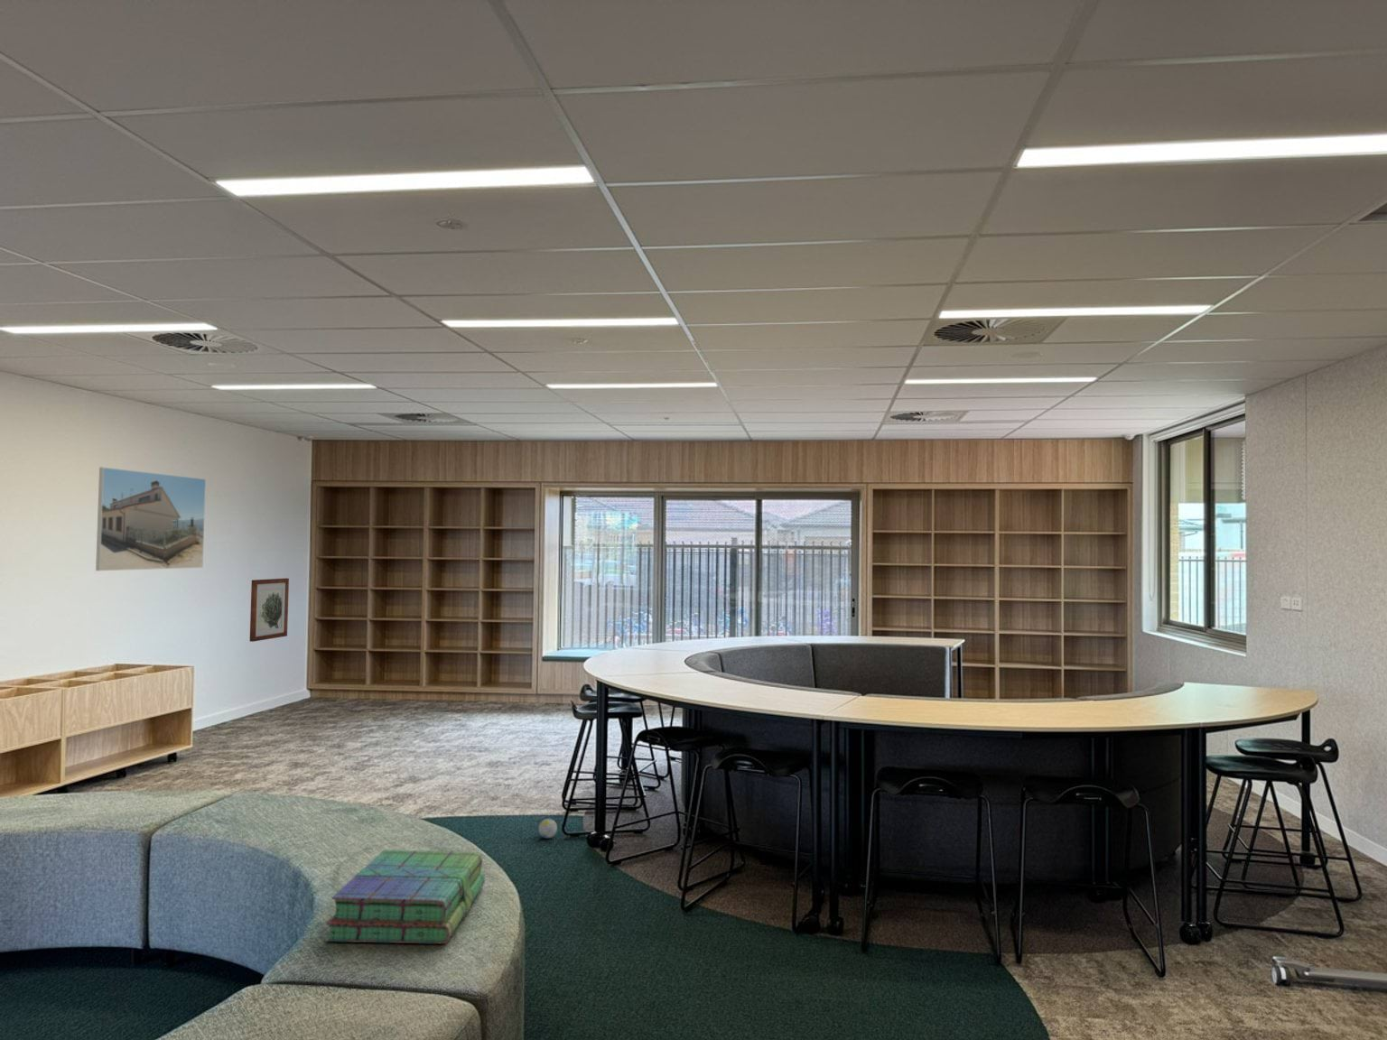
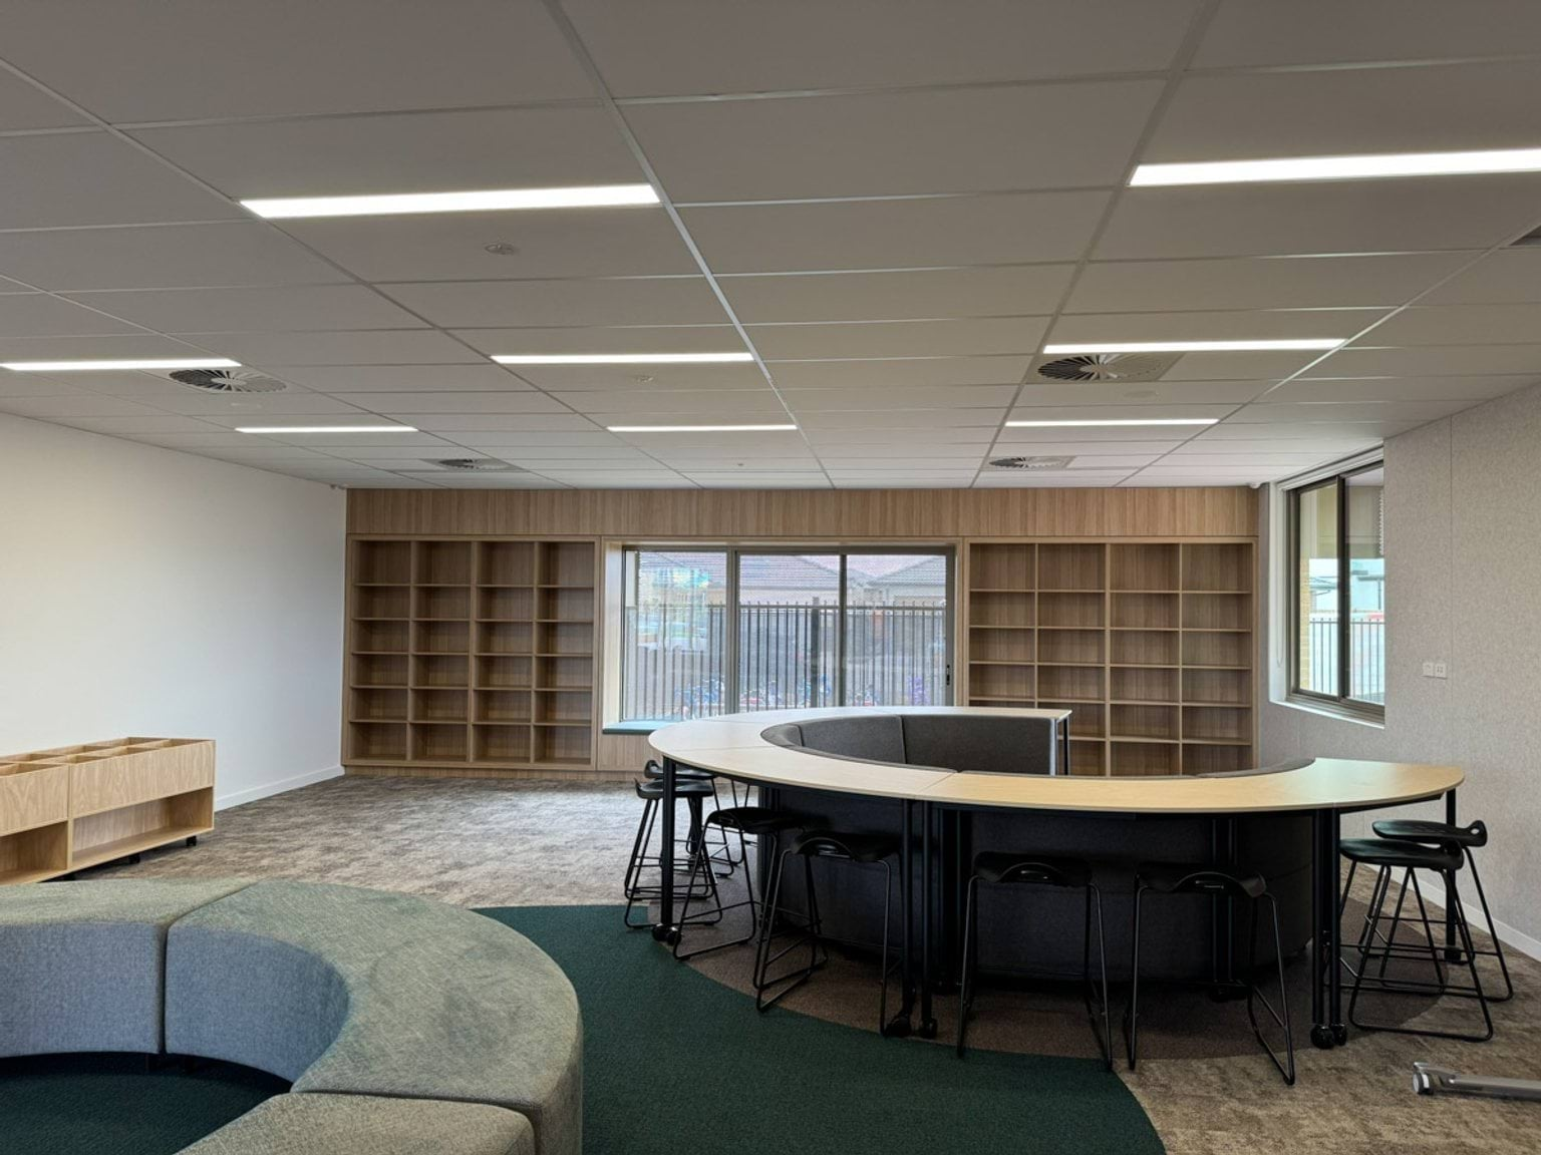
- decorative ball [537,818,558,839]
- stack of books [324,849,486,945]
- wall art [249,578,289,642]
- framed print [95,466,206,571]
